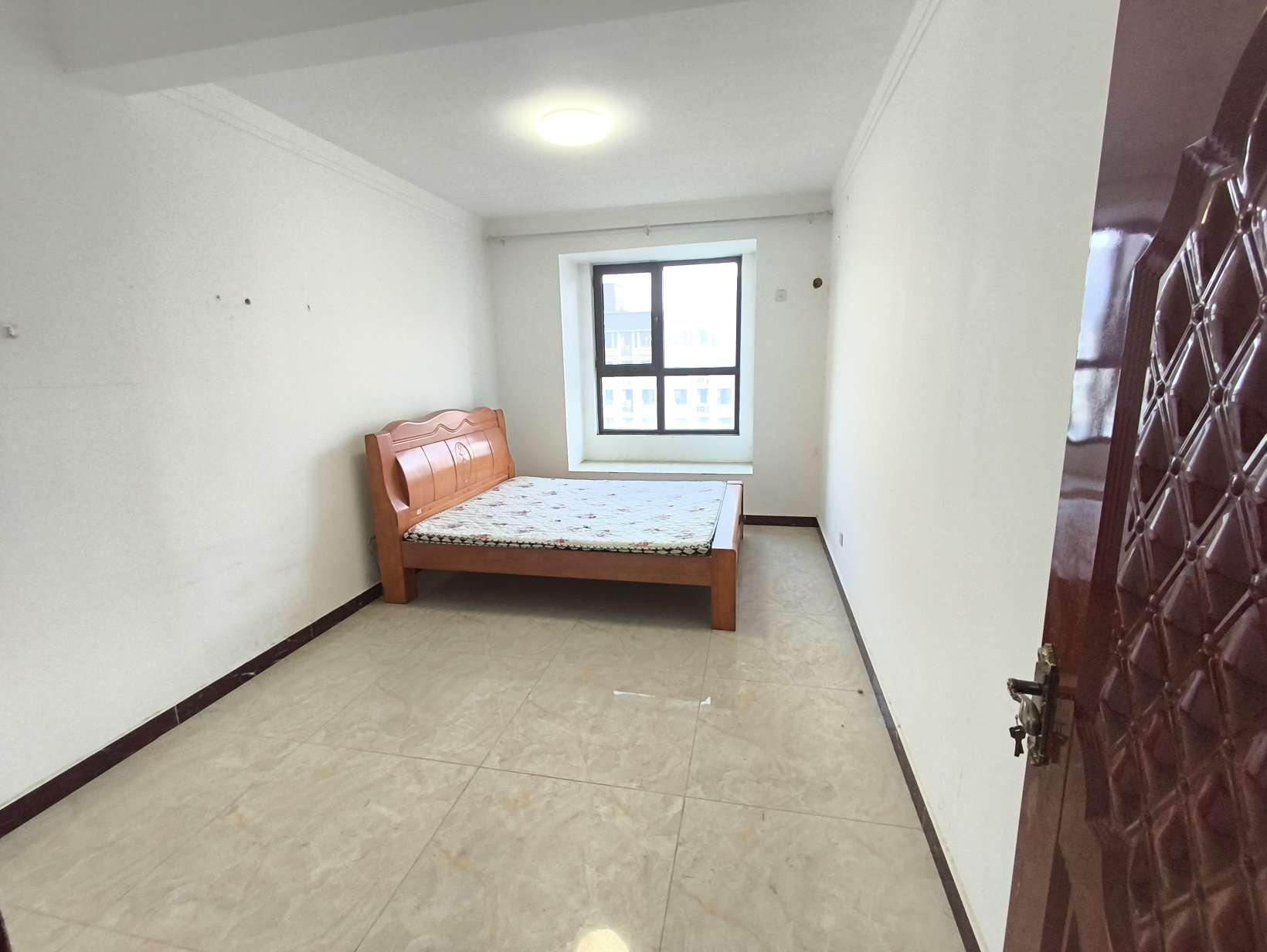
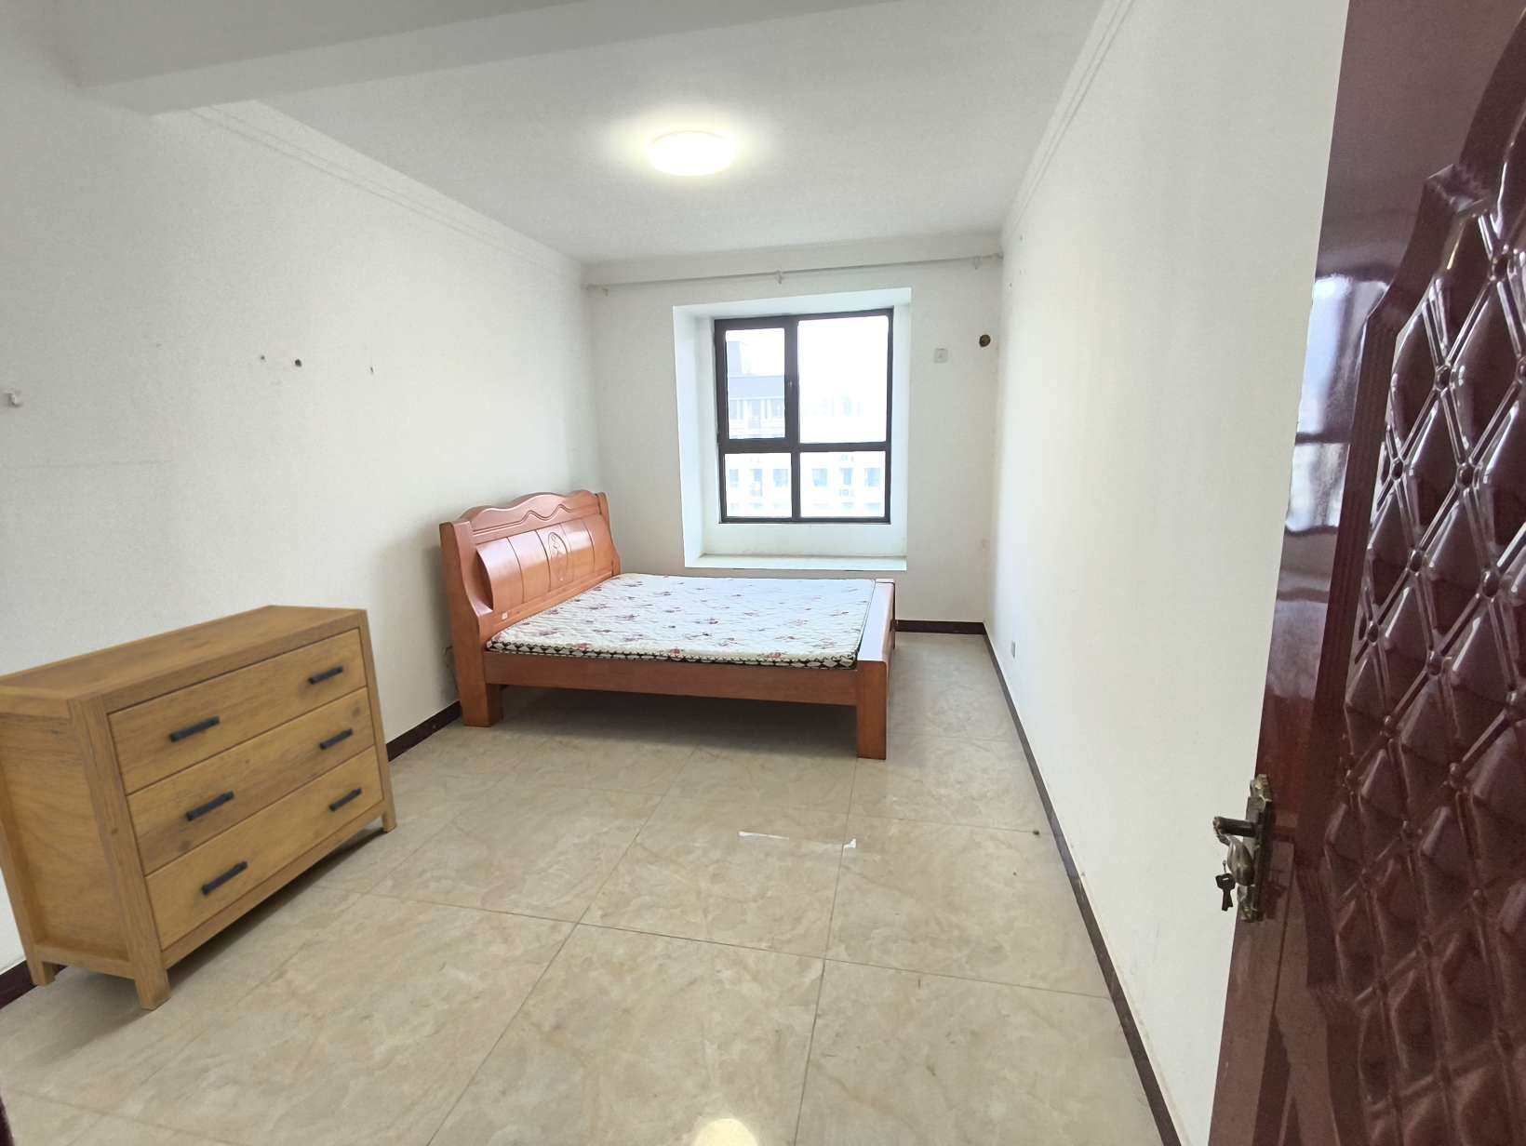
+ dresser [0,604,399,1011]
